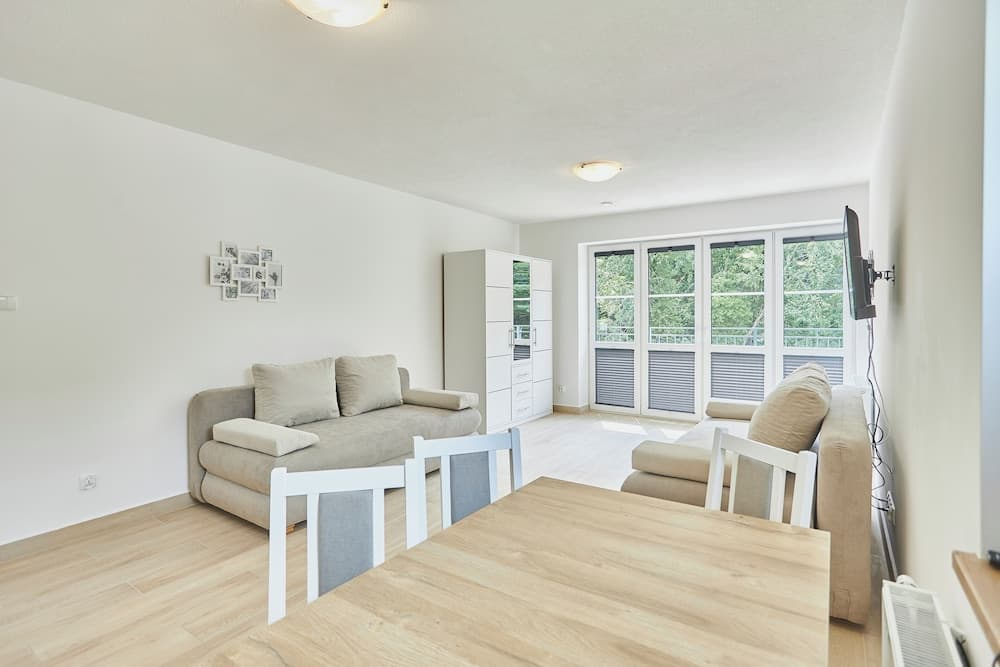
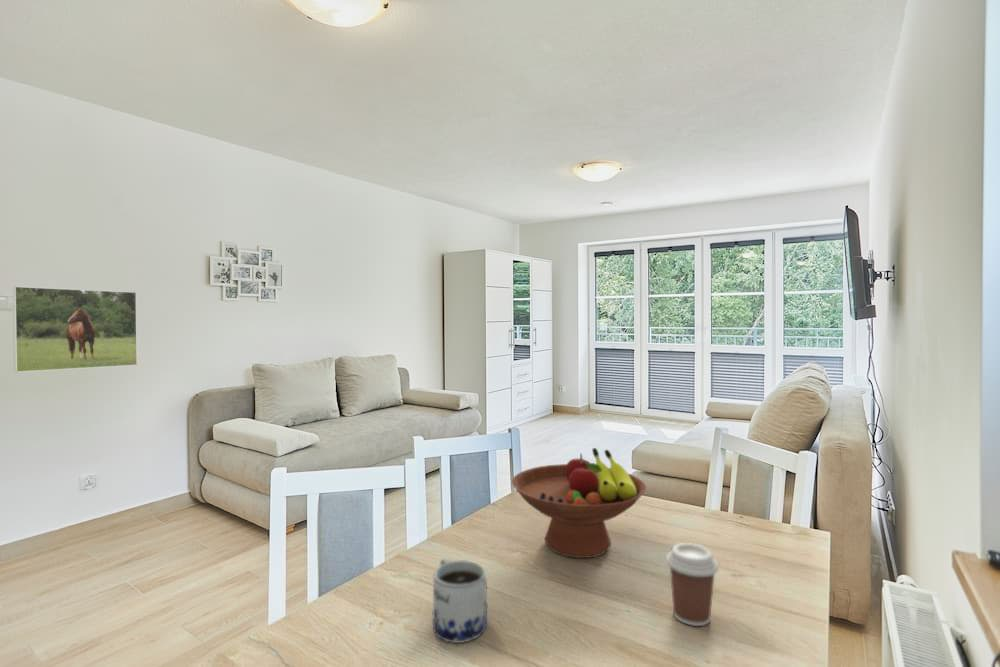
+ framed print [12,285,138,373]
+ coffee cup [665,542,720,627]
+ fruit bowl [511,447,647,559]
+ mug [432,556,488,644]
